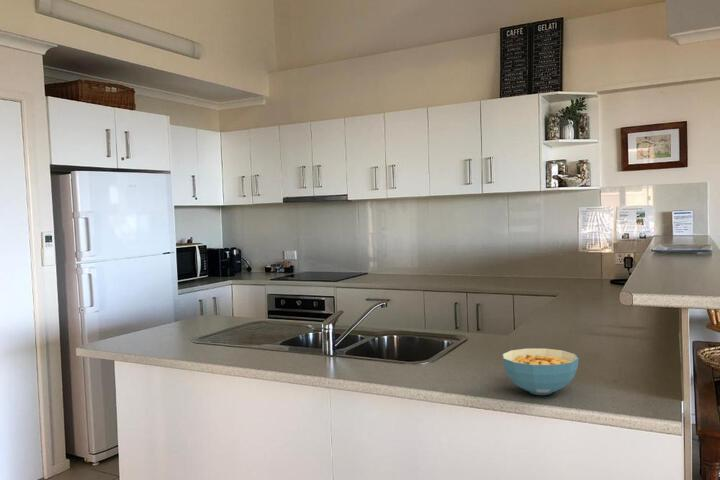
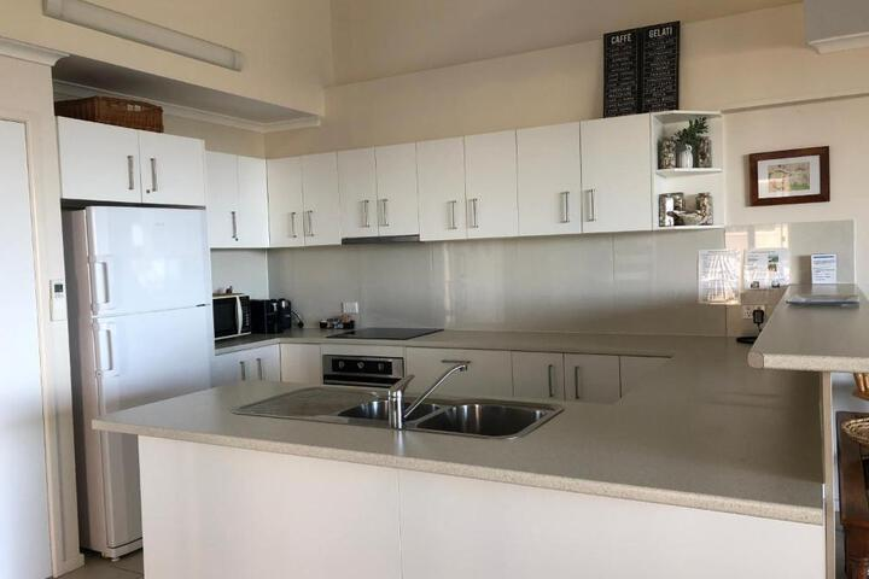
- cereal bowl [501,347,579,396]
